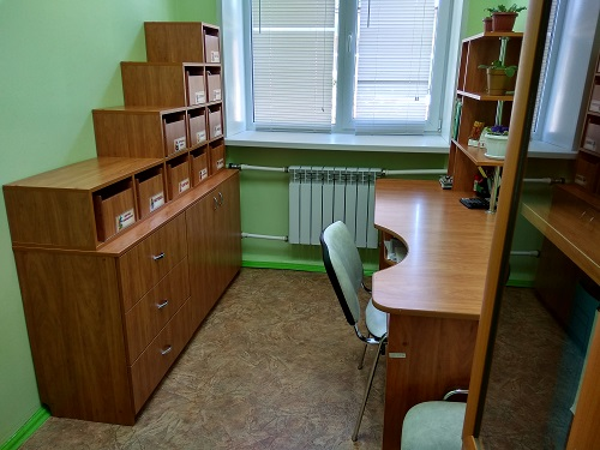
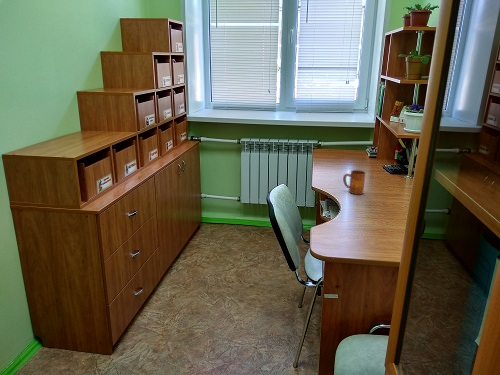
+ mug [342,169,366,195]
